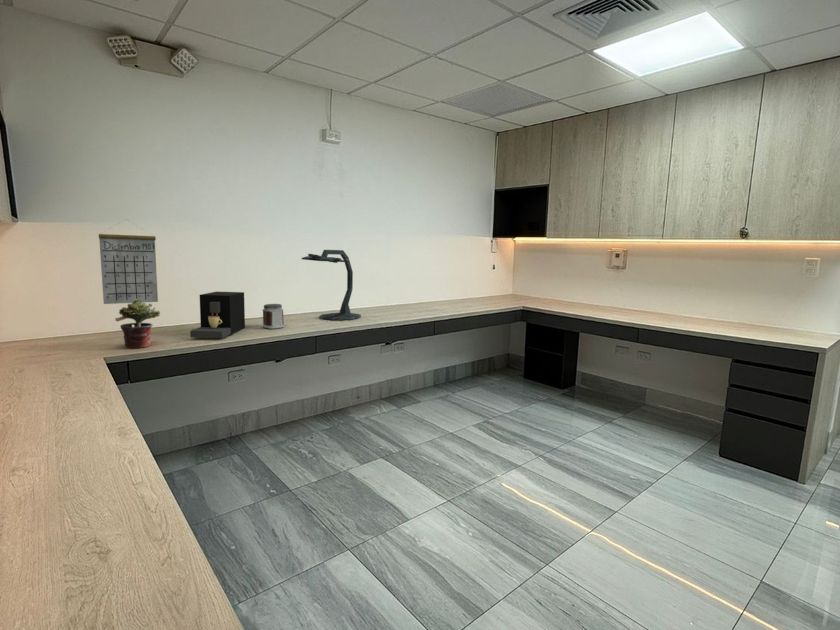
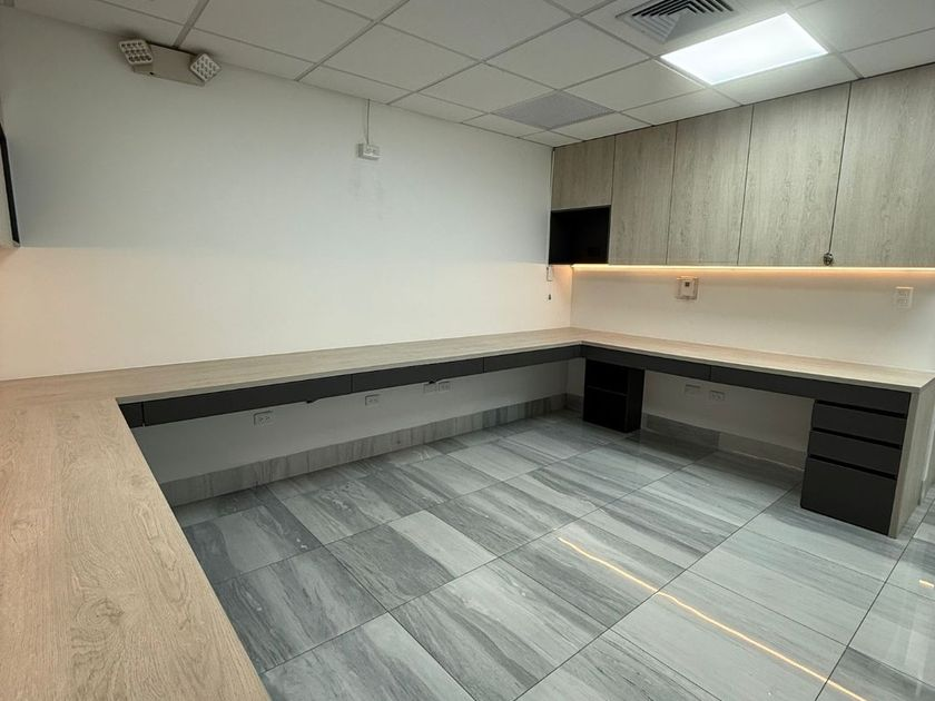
- coffee maker [189,291,246,339]
- calendar [98,218,159,305]
- potted plant [114,299,161,349]
- desk lamp [301,249,362,322]
- jar [262,303,285,330]
